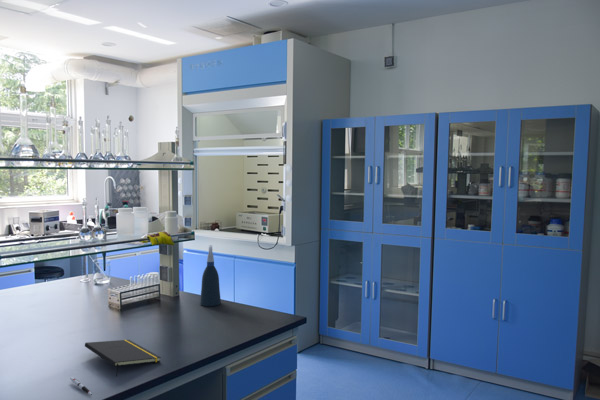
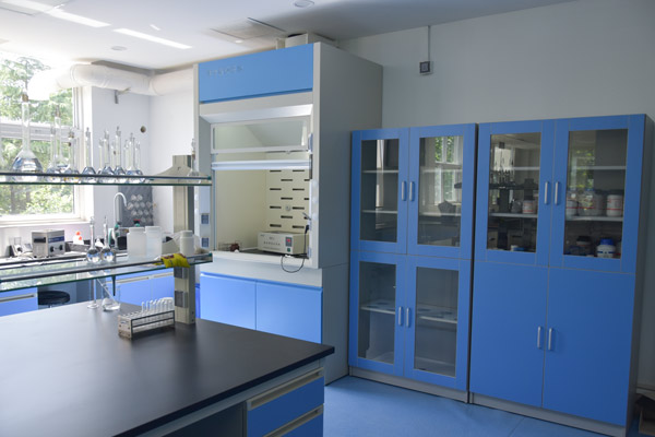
- notepad [84,339,162,377]
- pen [69,376,93,396]
- spray bottle [199,244,222,307]
